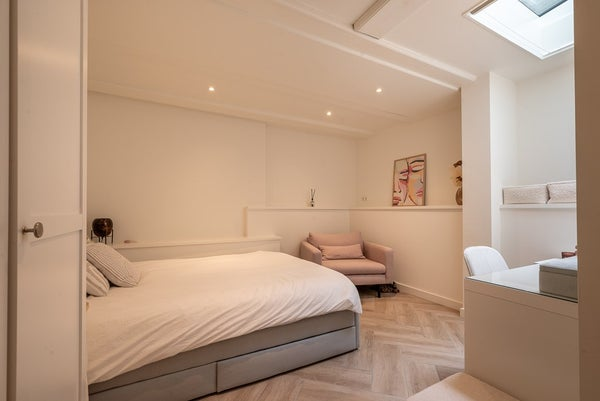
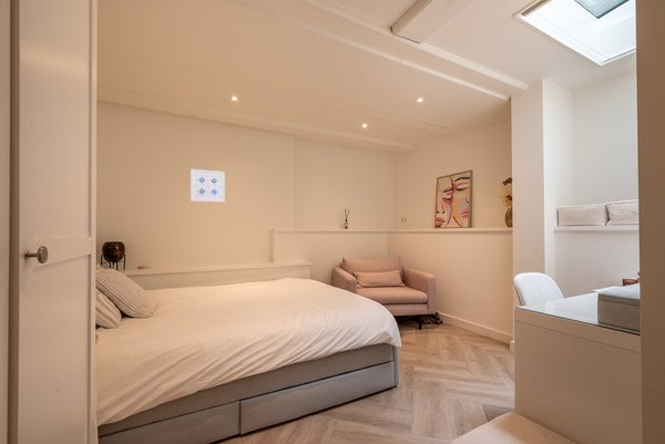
+ wall art [190,168,226,203]
